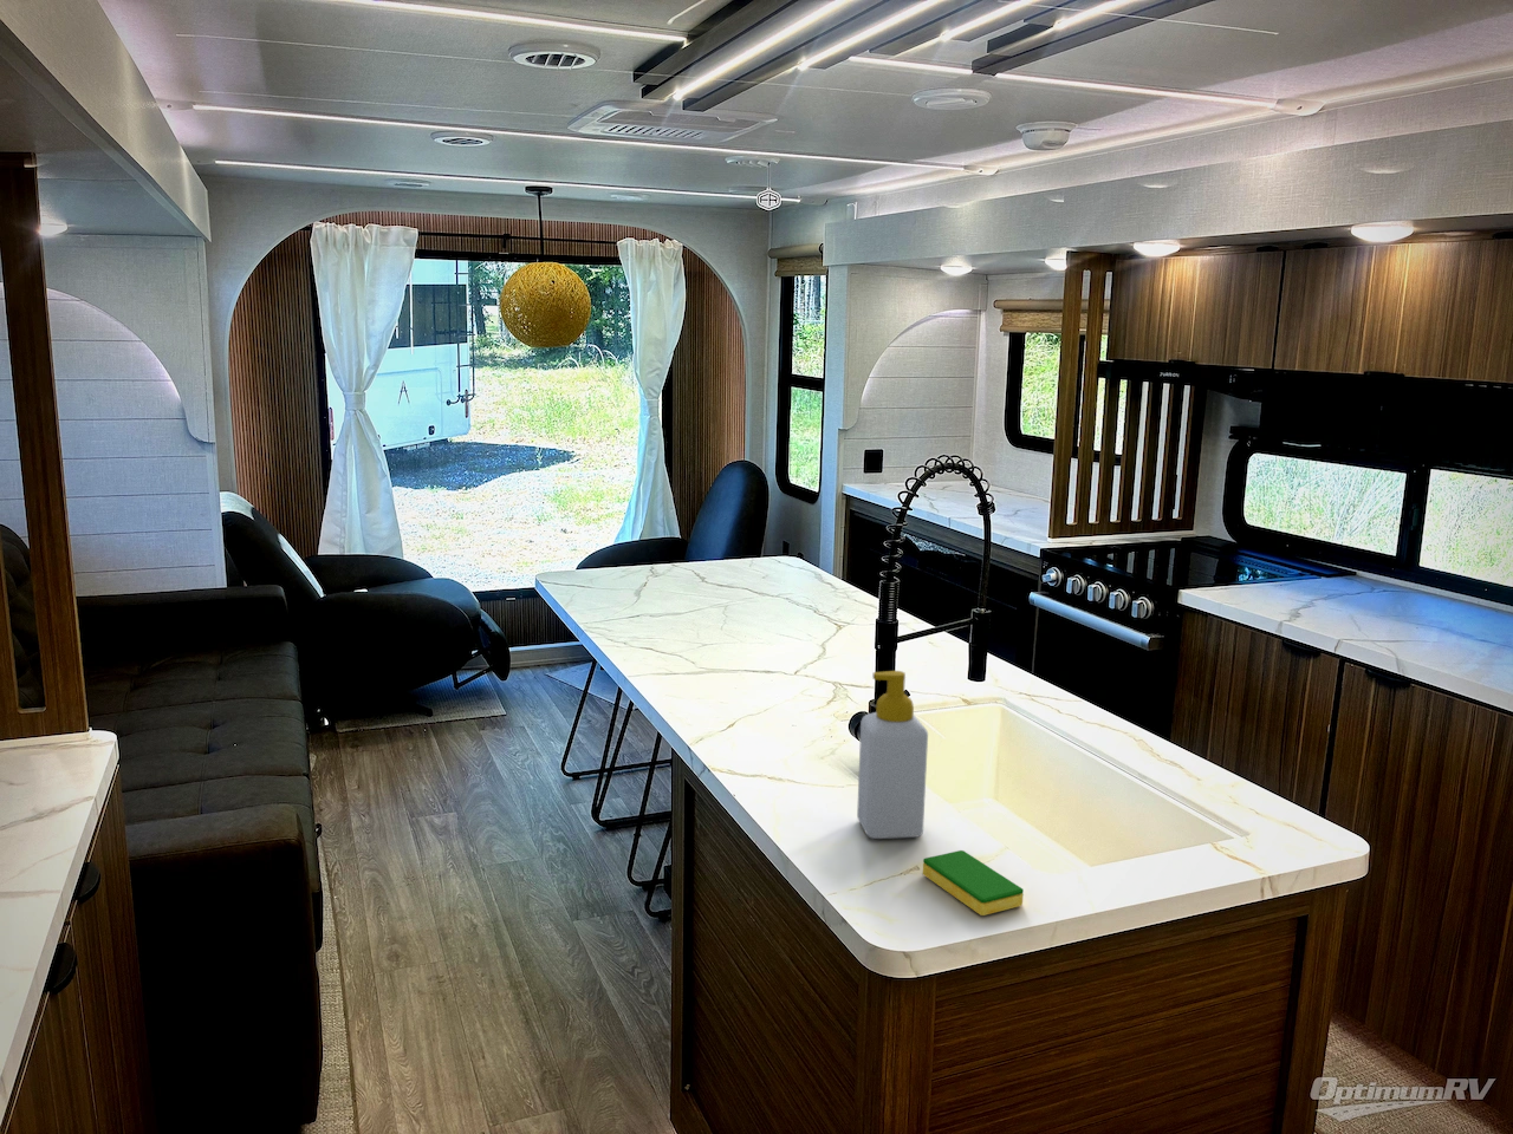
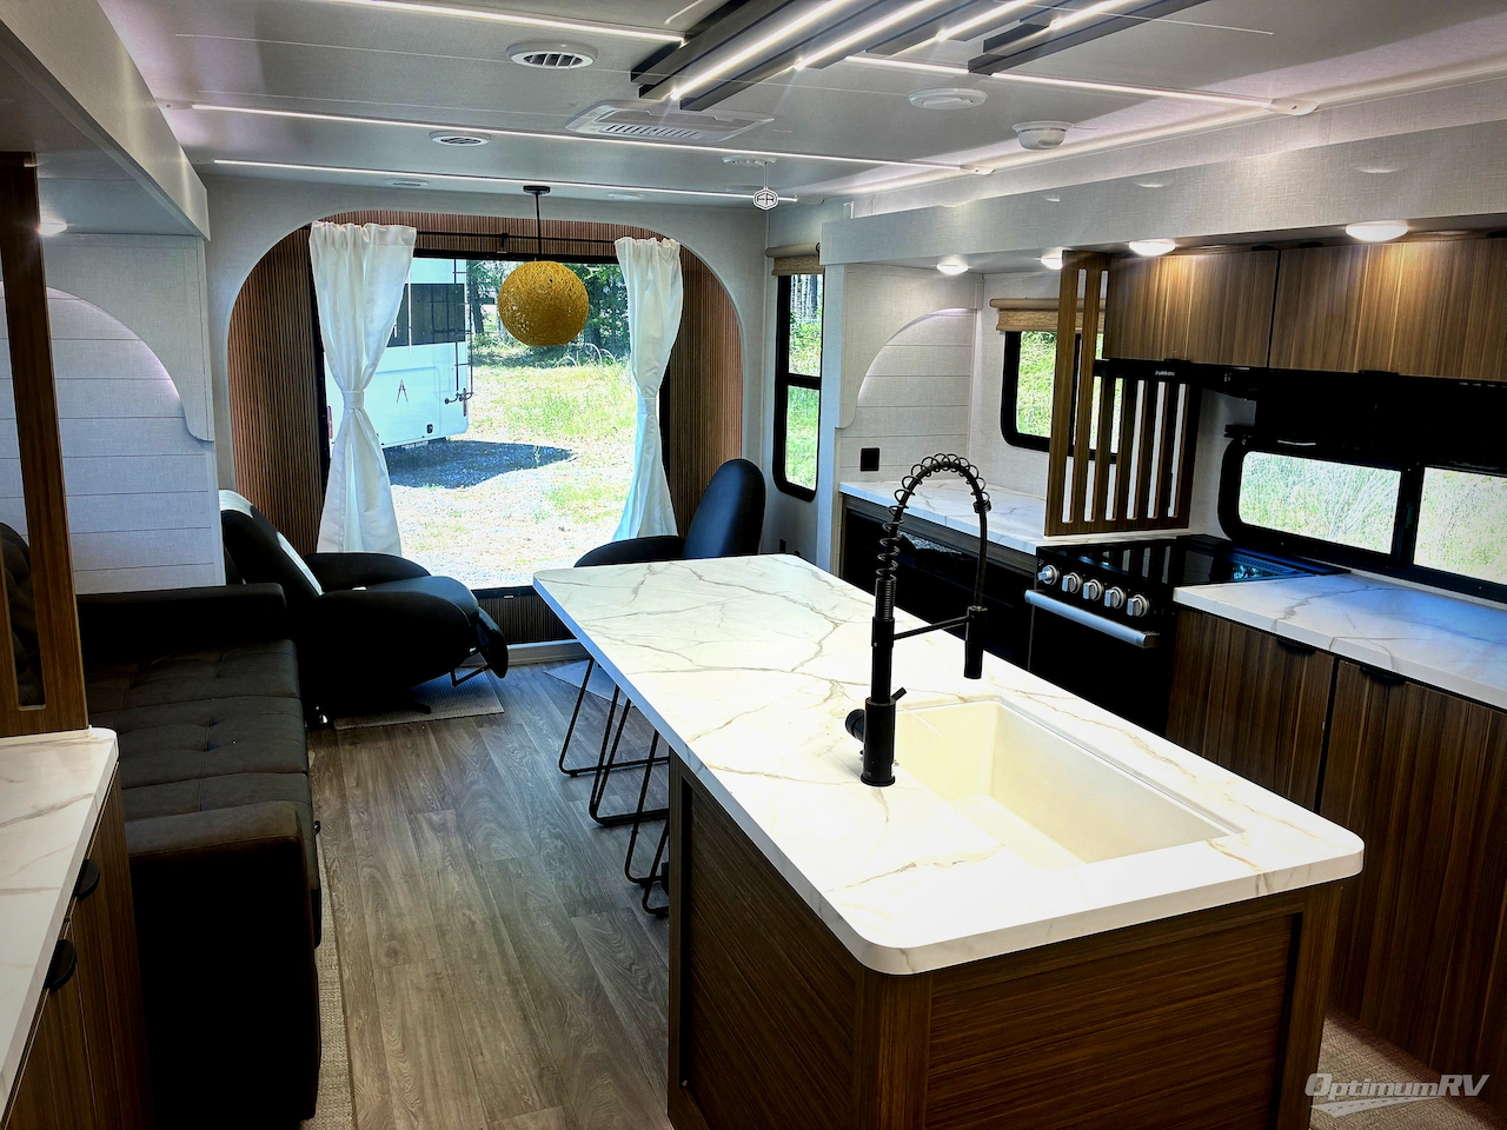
- dish sponge [922,849,1025,917]
- soap bottle [855,669,929,840]
